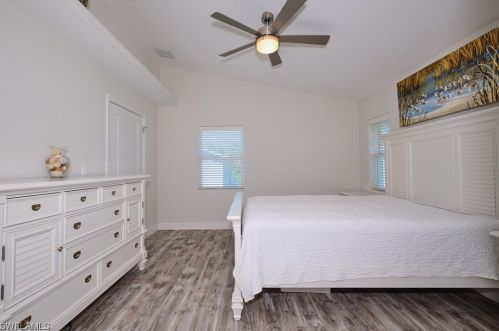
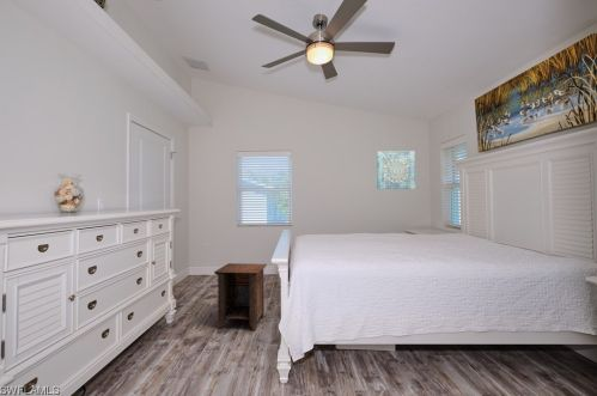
+ nightstand [213,262,268,331]
+ wall art [376,150,416,190]
